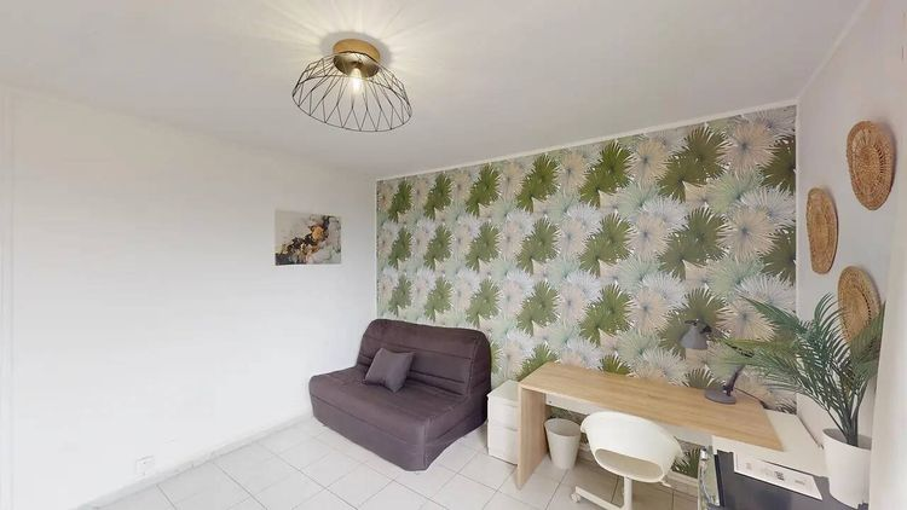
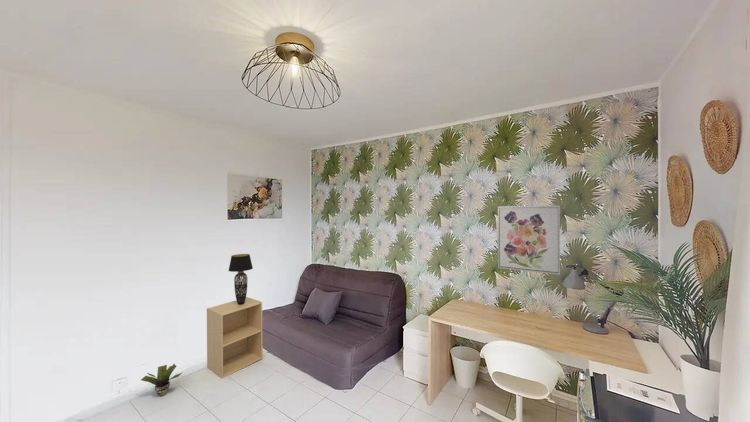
+ shelf [206,296,264,379]
+ table lamp [227,253,254,305]
+ potted plant [140,363,183,397]
+ wall art [497,205,561,276]
